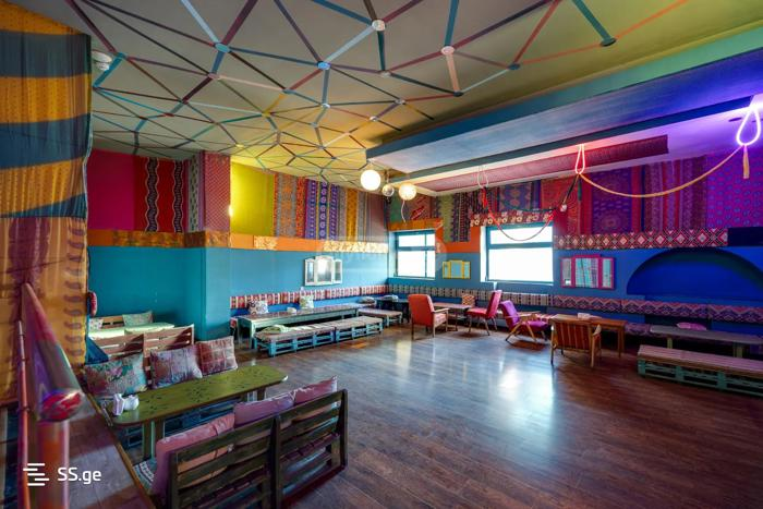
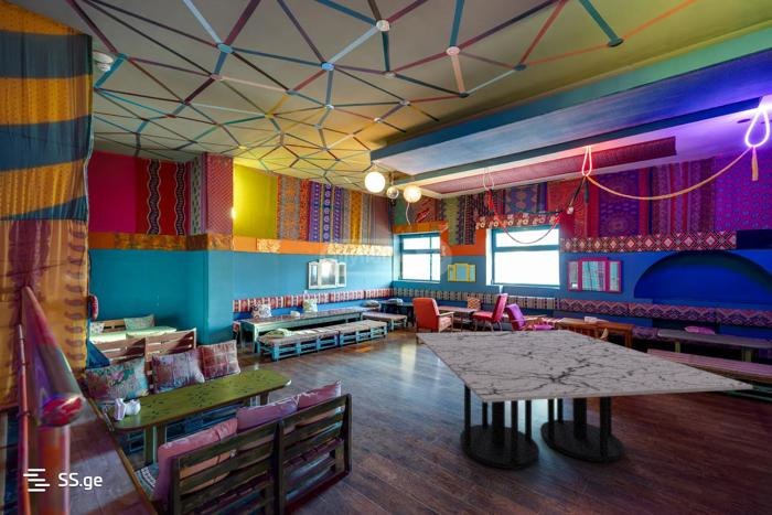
+ dining table [415,329,754,471]
